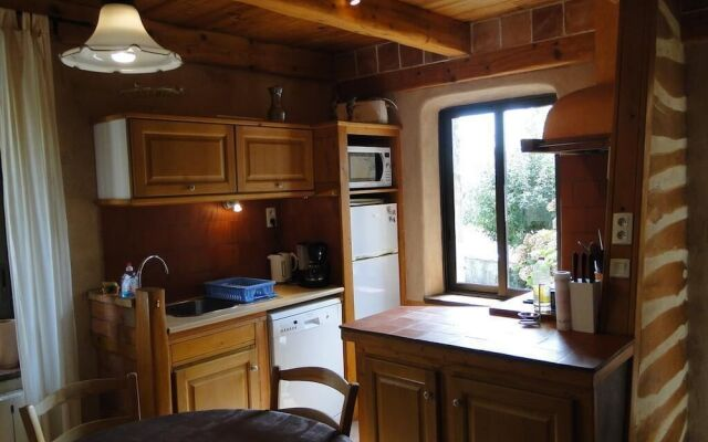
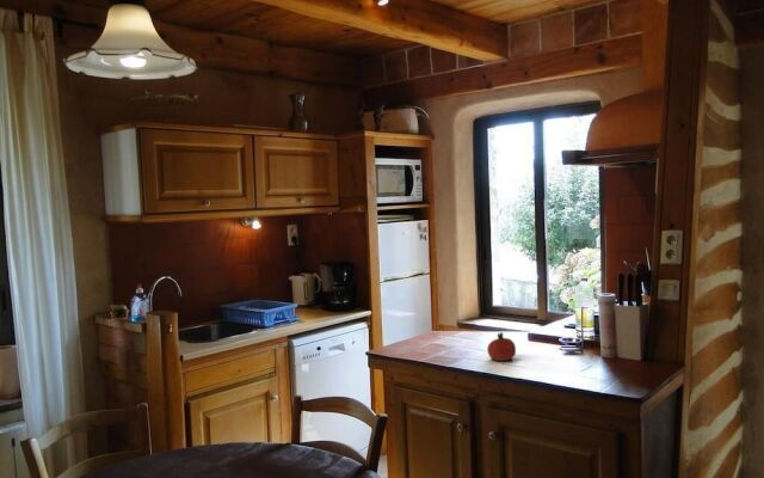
+ fruit [486,331,517,362]
